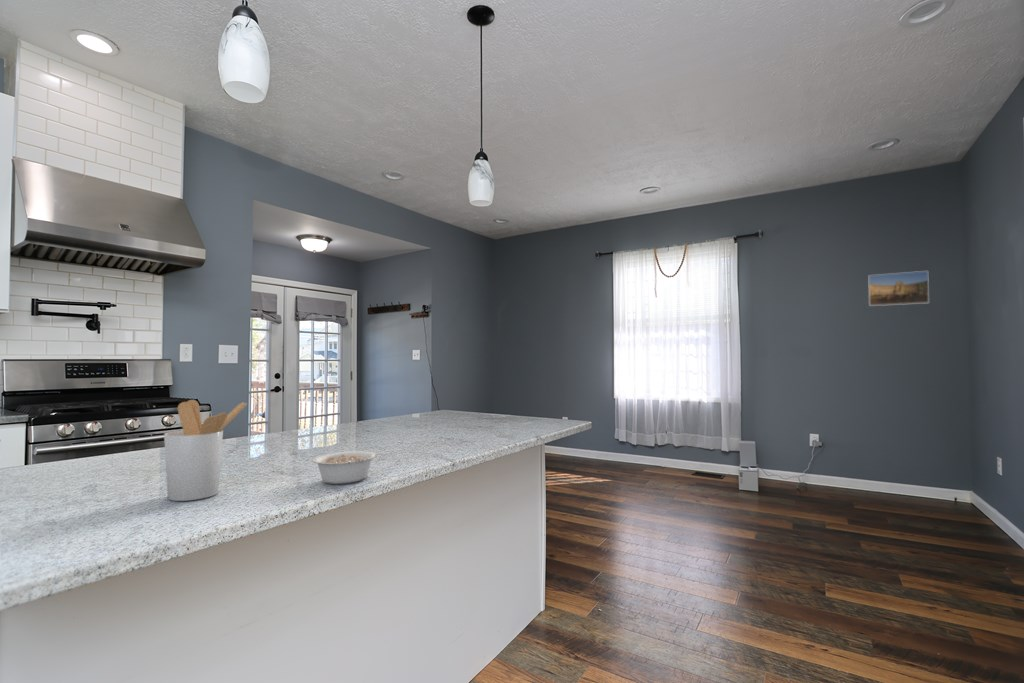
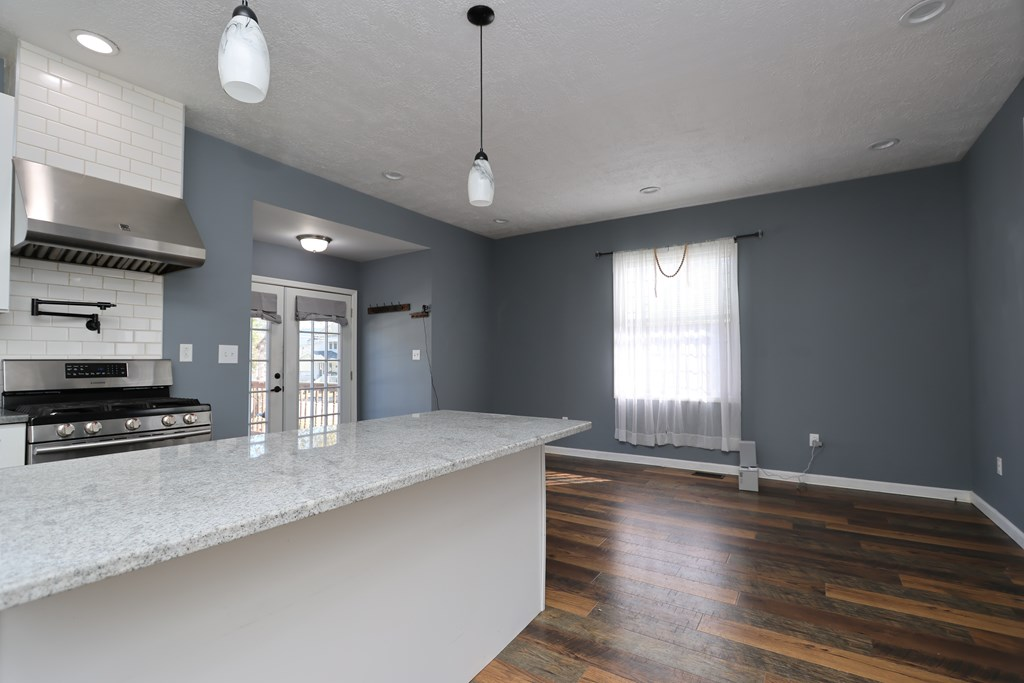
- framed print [867,270,930,307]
- utensil holder [163,399,248,502]
- legume [312,448,390,485]
